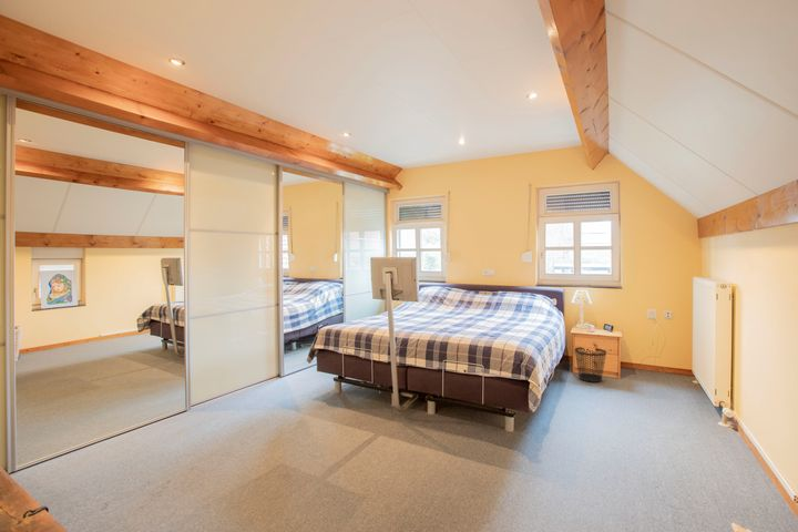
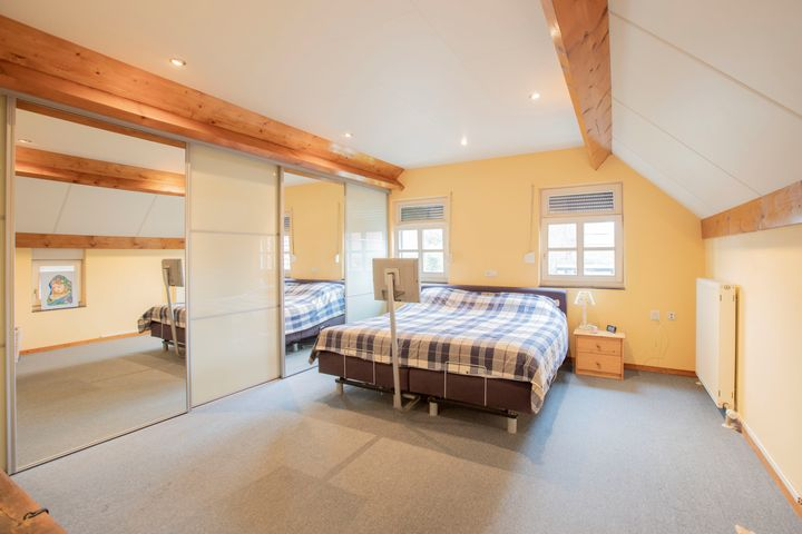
- wastebasket [574,346,607,383]
